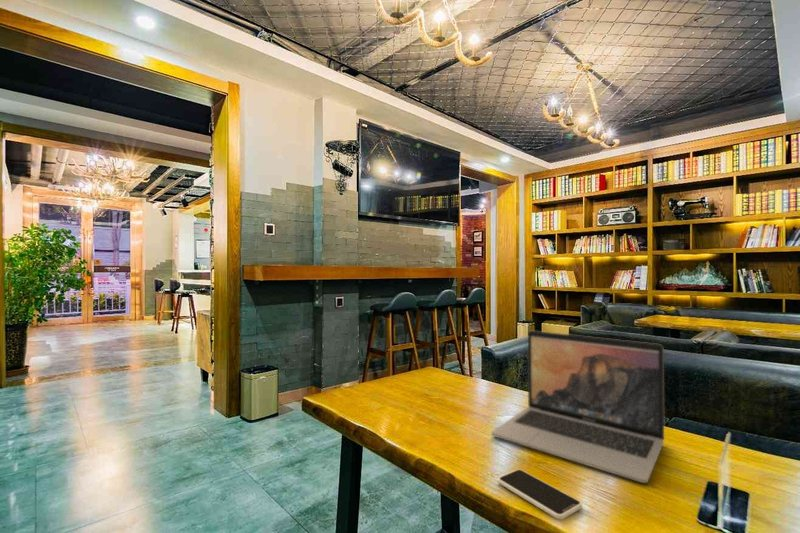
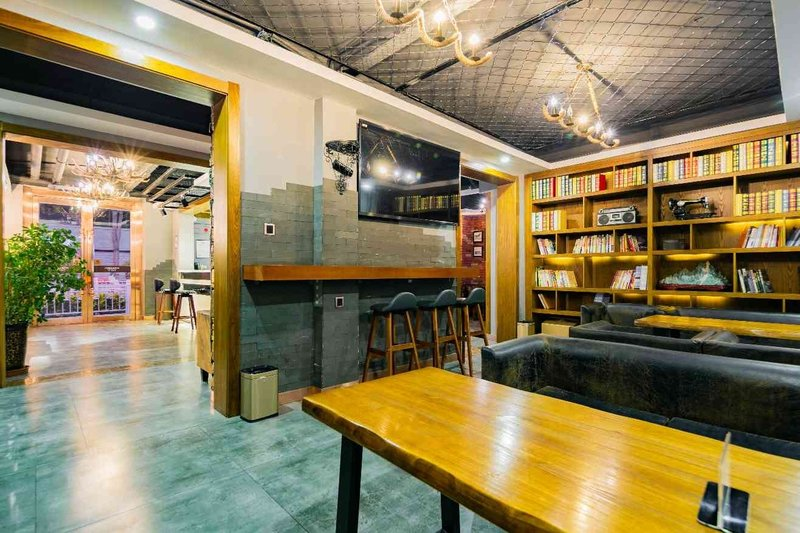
- laptop [491,330,665,484]
- smartphone [497,469,583,520]
